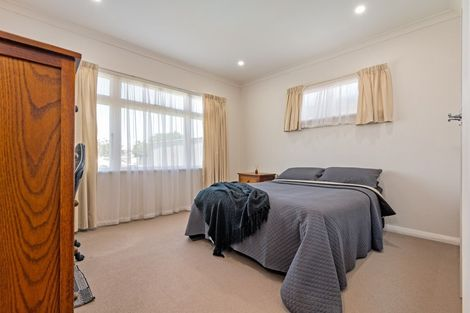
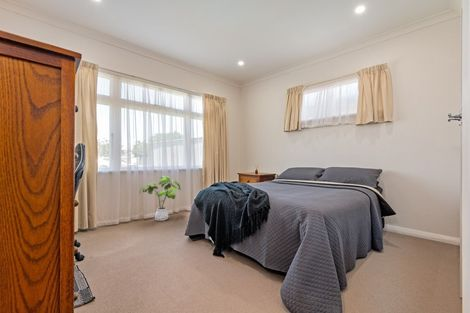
+ house plant [139,175,182,222]
